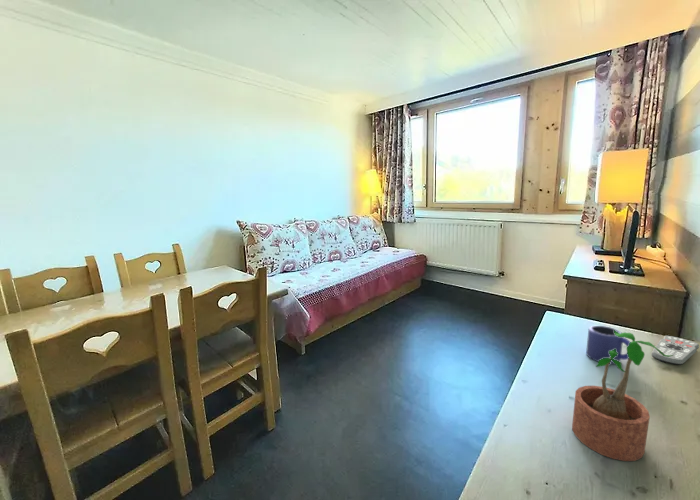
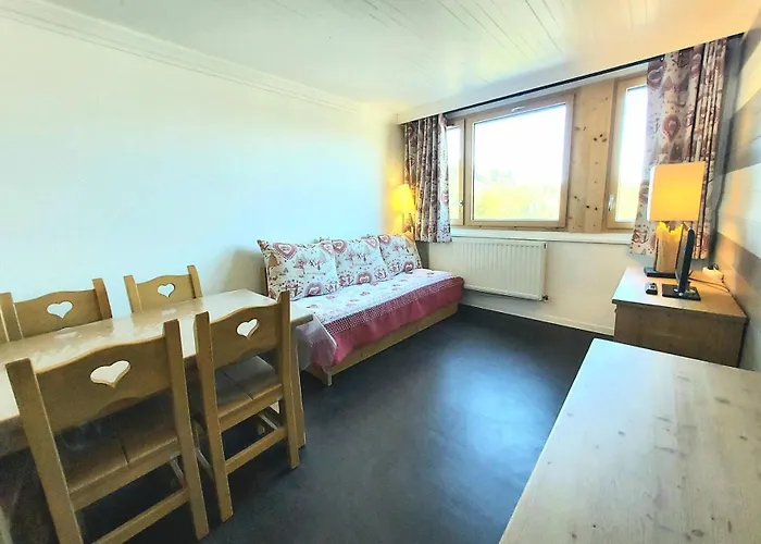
- mug [585,325,631,365]
- remote control [650,335,700,366]
- potted plant [571,330,673,462]
